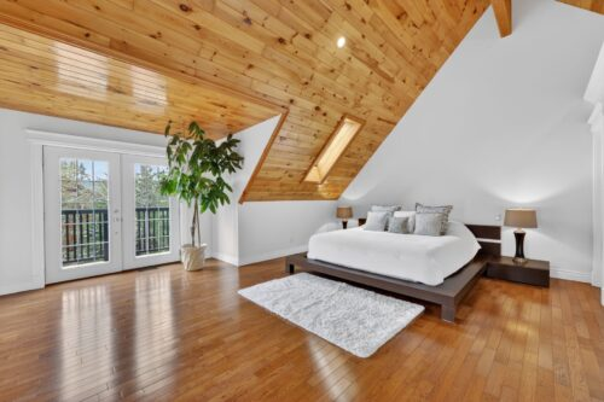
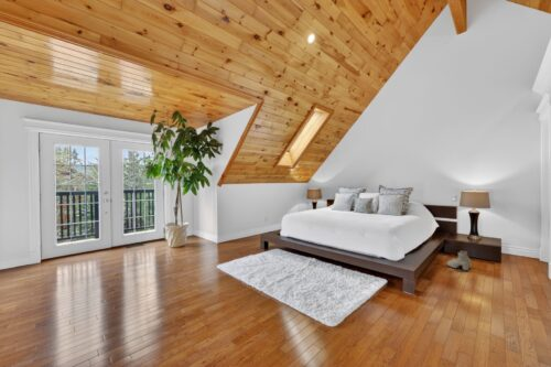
+ boots [446,249,472,271]
